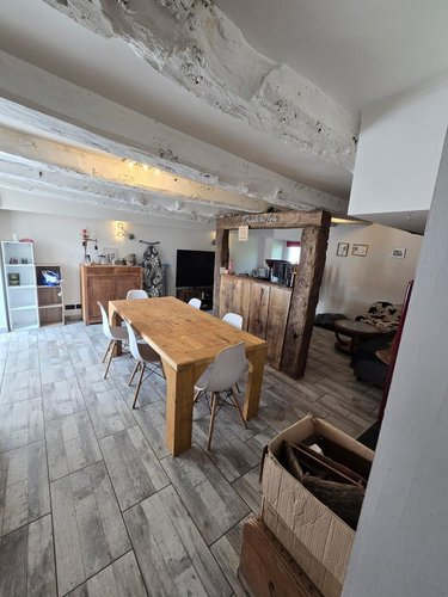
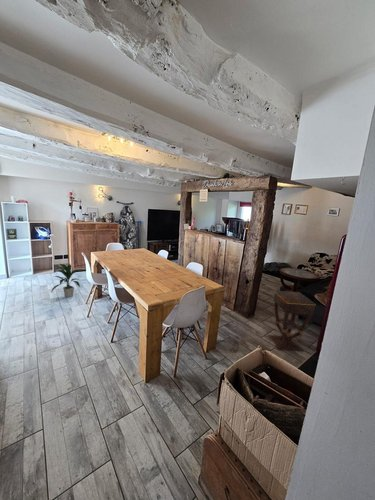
+ side table [268,290,317,353]
+ indoor plant [50,263,83,299]
